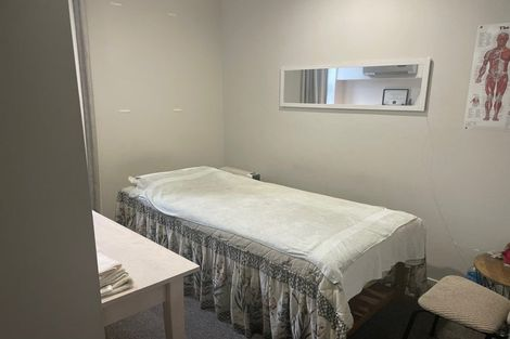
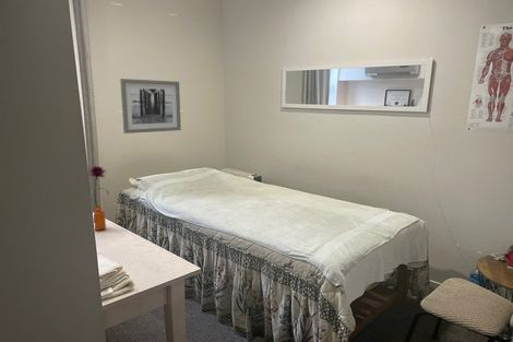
+ flower [88,165,109,232]
+ wall art [119,78,182,134]
